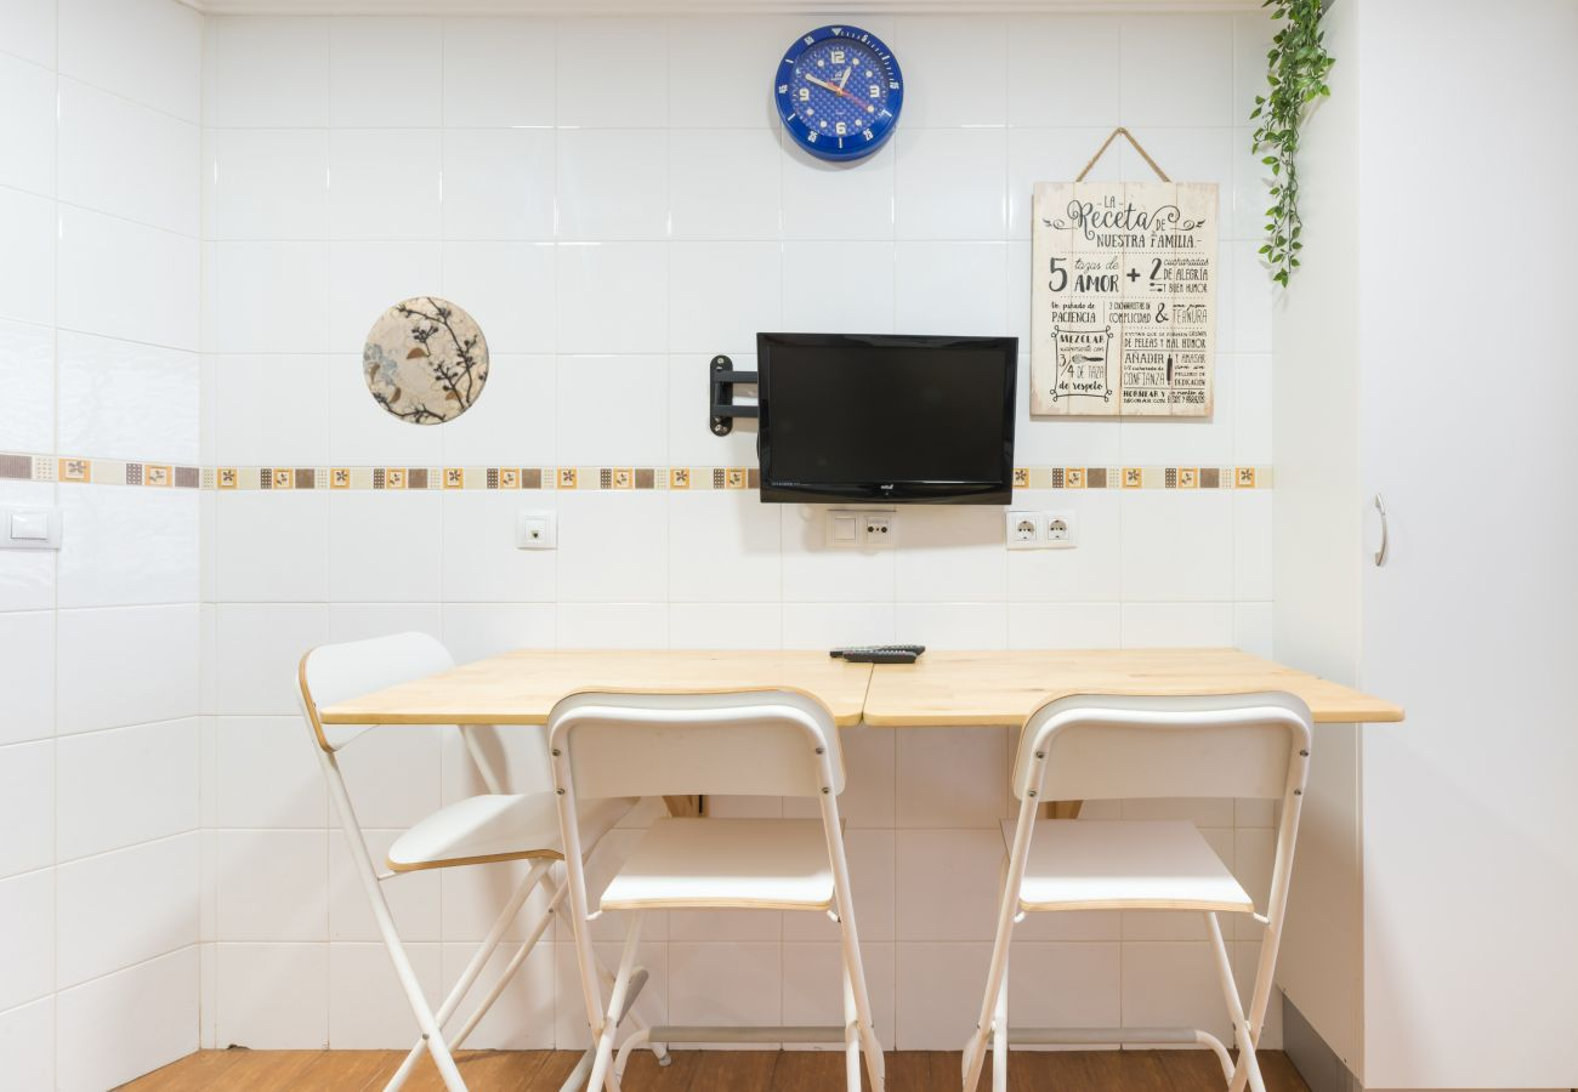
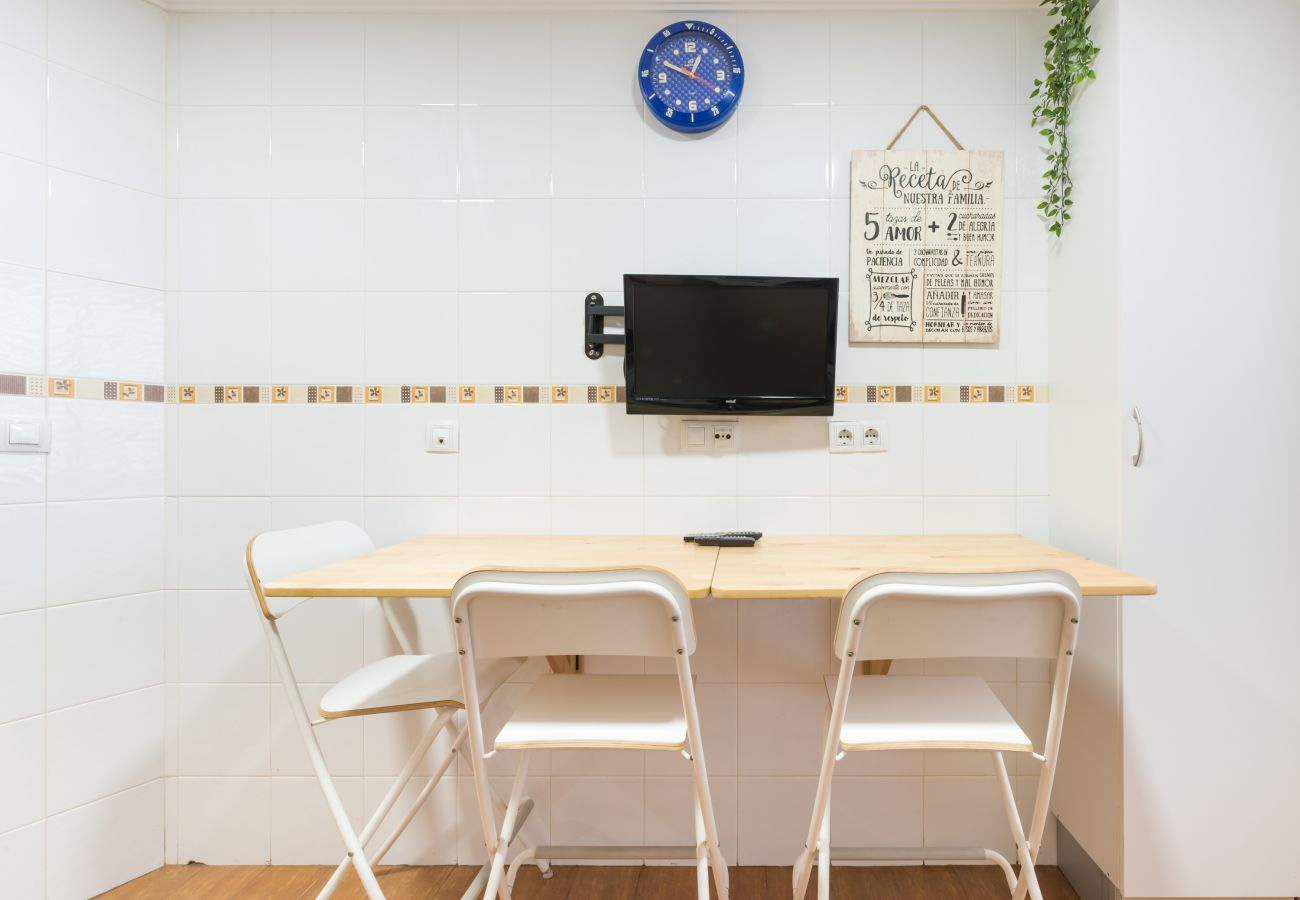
- decorative plate [362,296,490,427]
